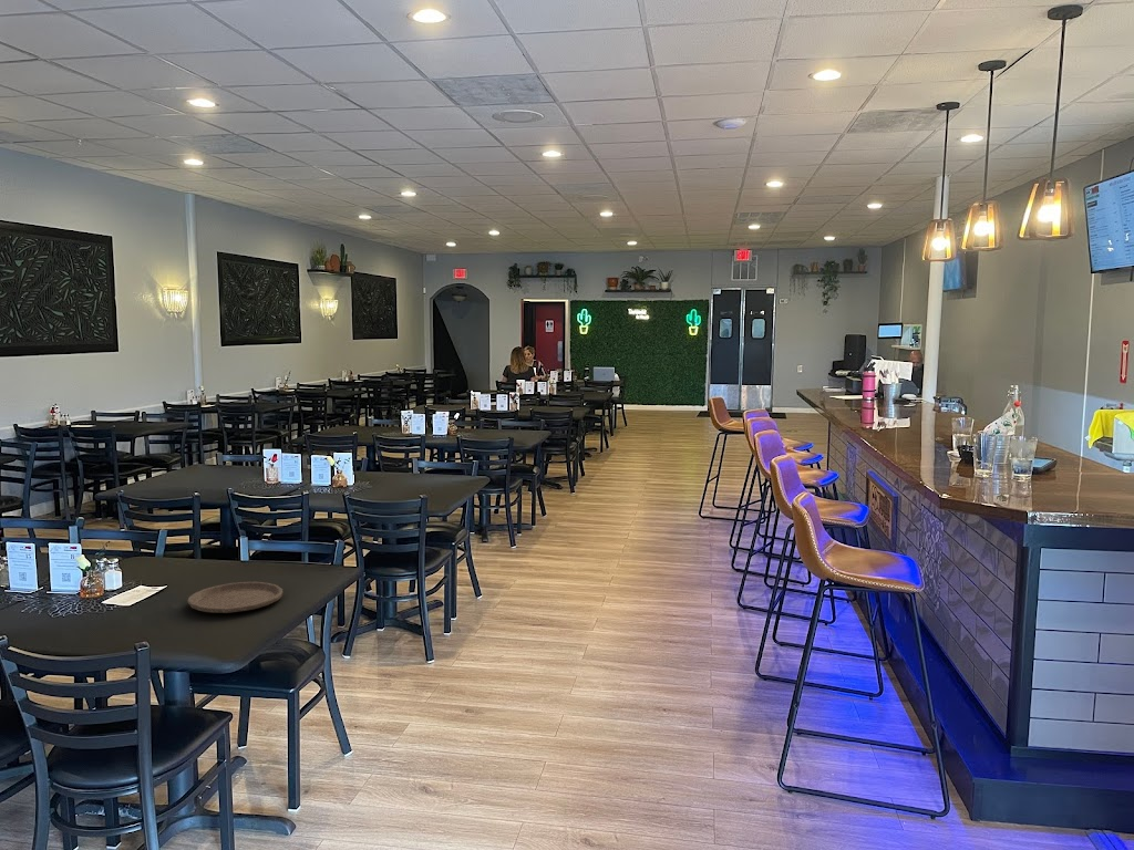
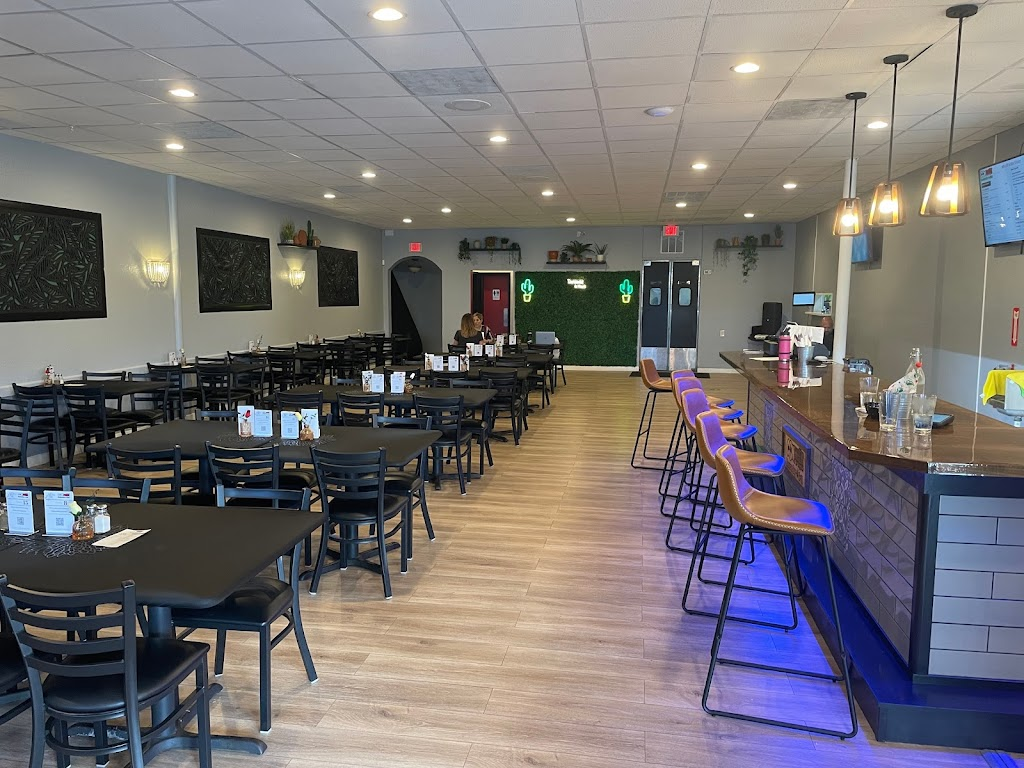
- plate [186,581,284,614]
